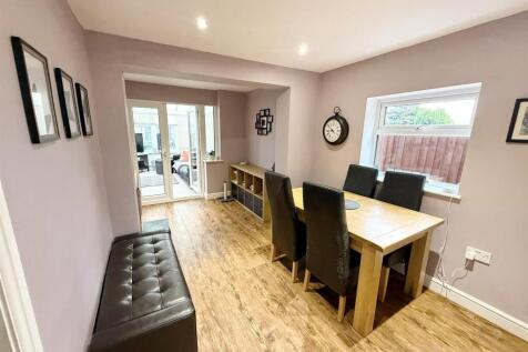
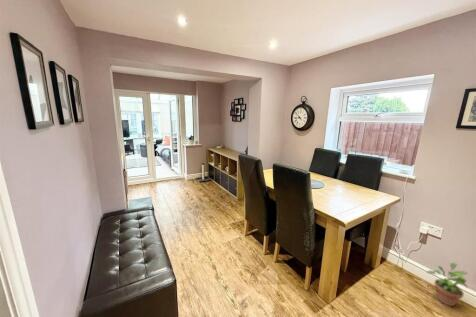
+ potted plant [426,262,469,307]
